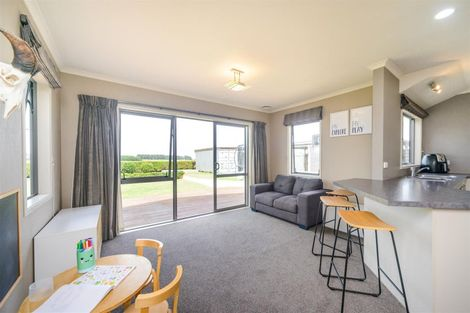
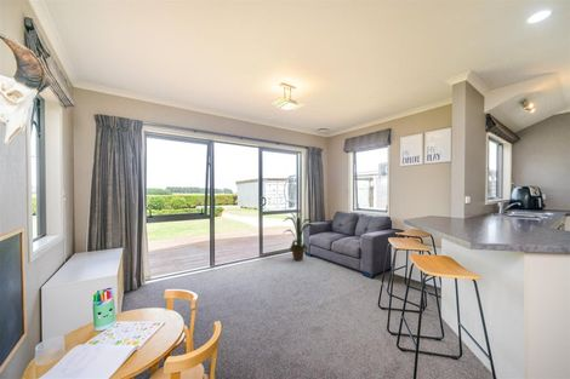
+ house plant [283,209,318,263]
